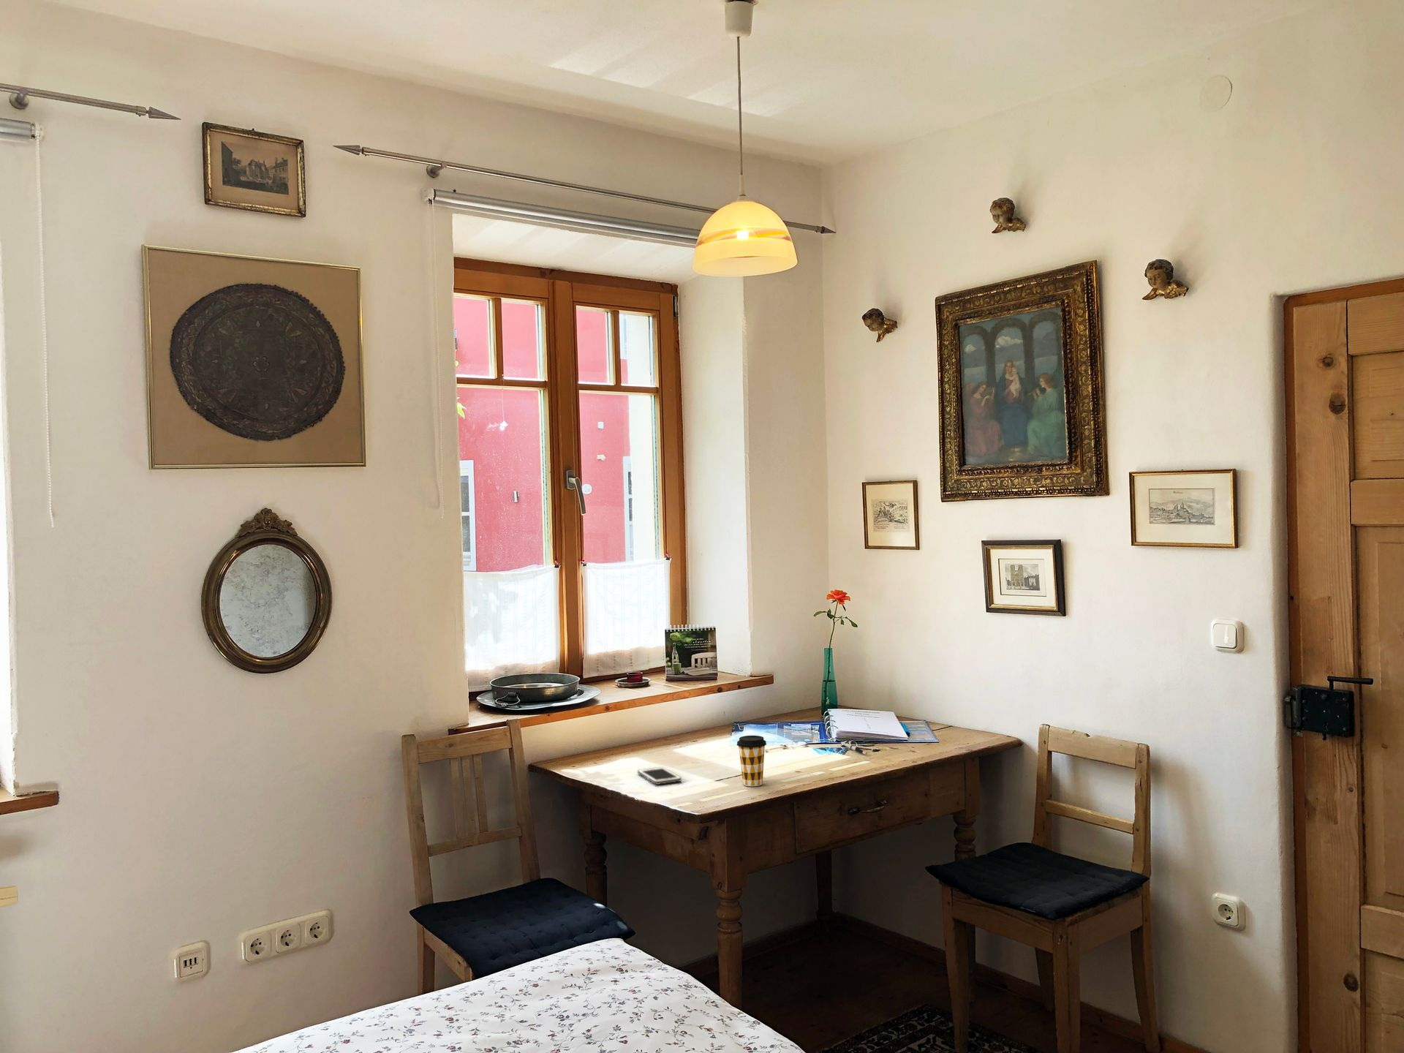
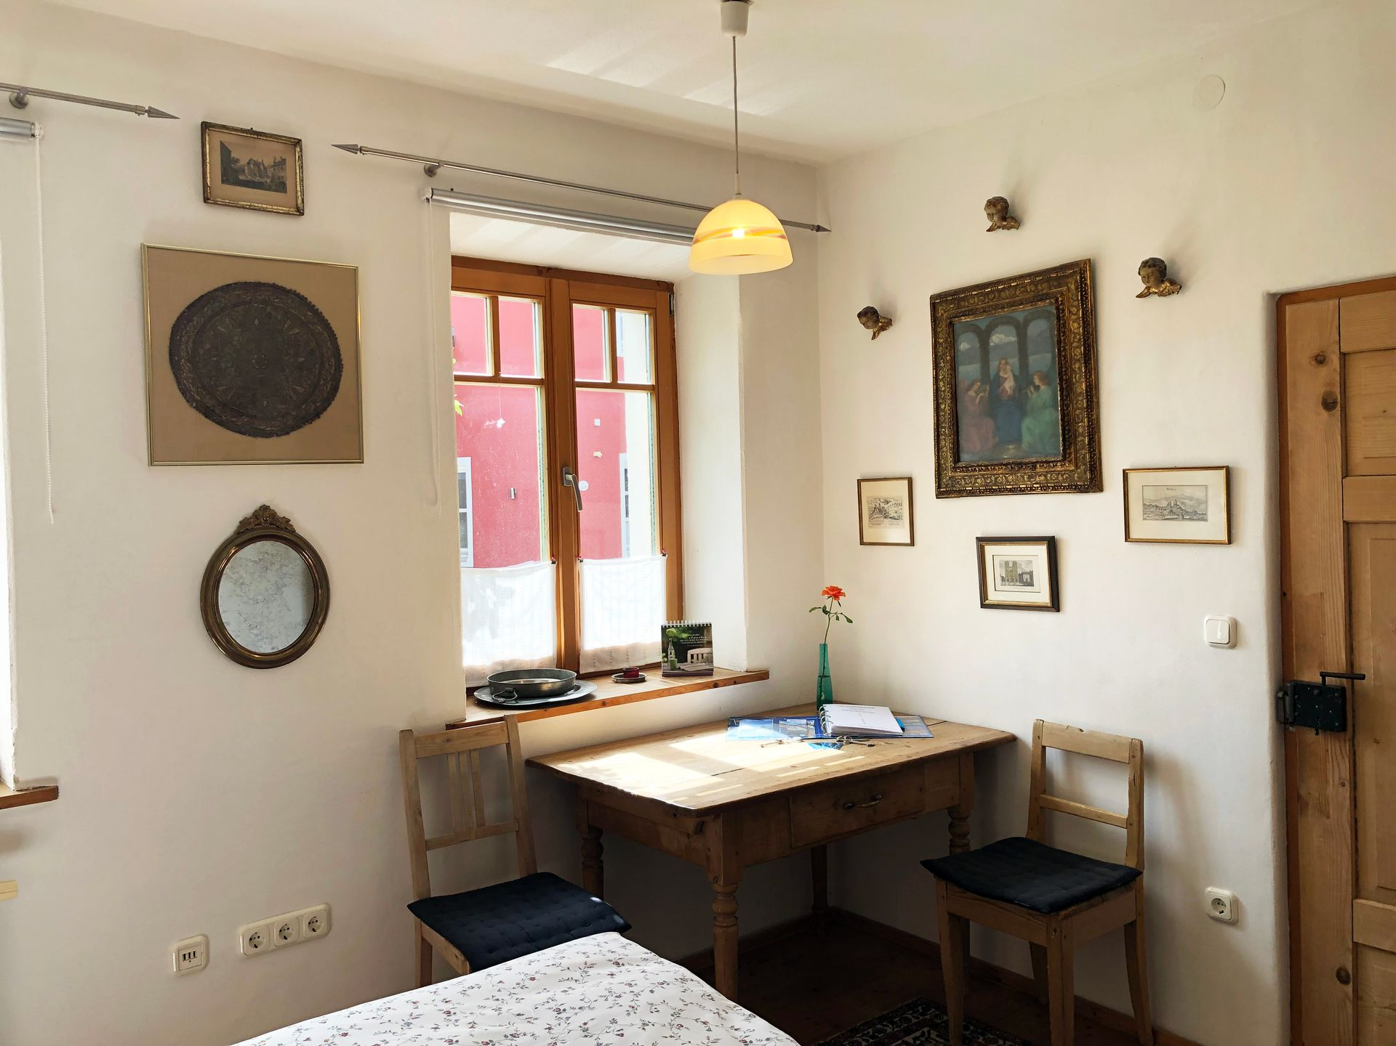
- cell phone [637,767,682,785]
- coffee cup [736,734,767,786]
- pen [840,741,867,754]
